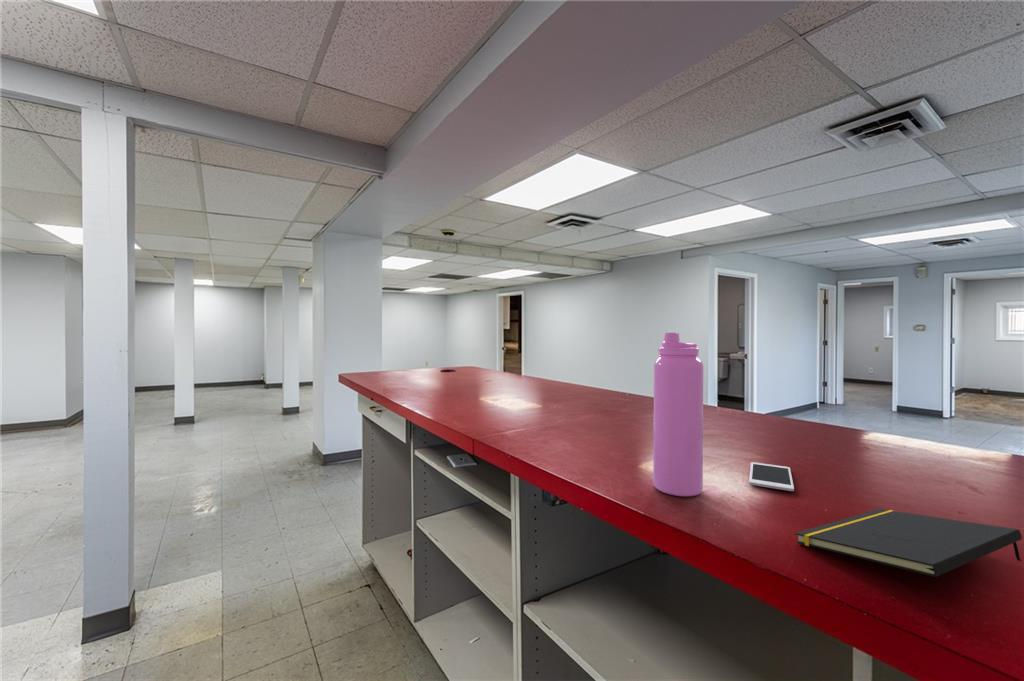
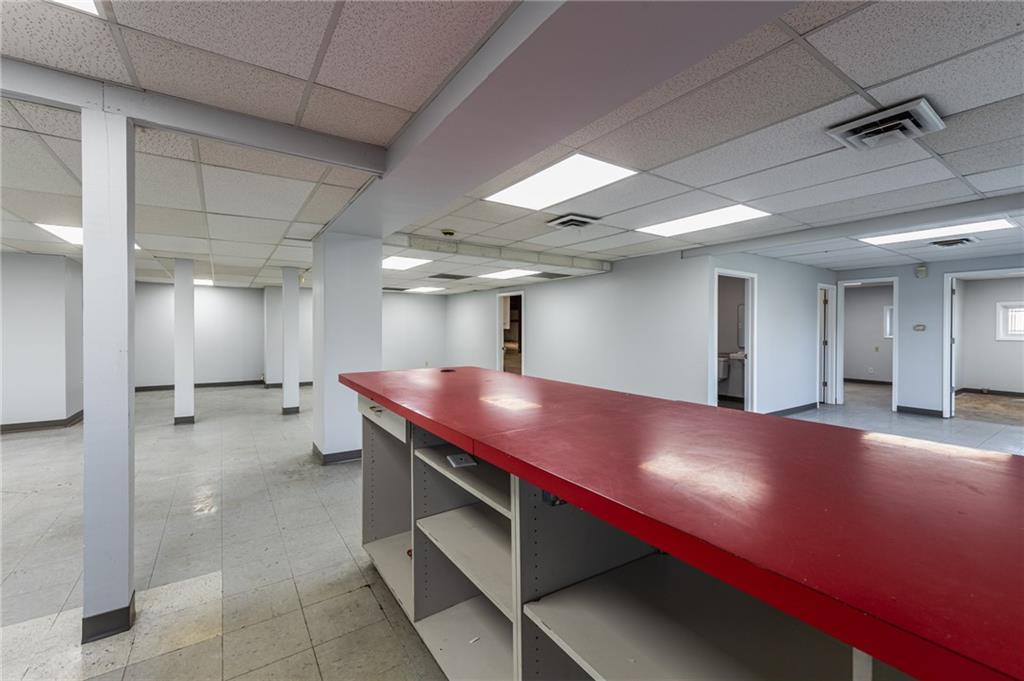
- notepad [794,508,1023,578]
- cell phone [748,461,795,492]
- water bottle [652,332,704,497]
